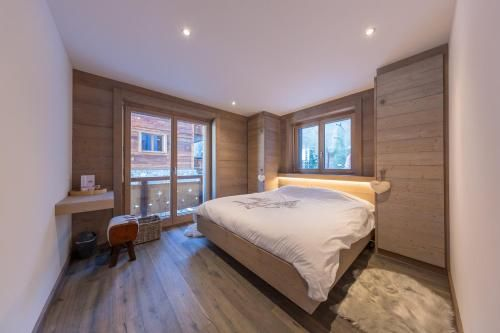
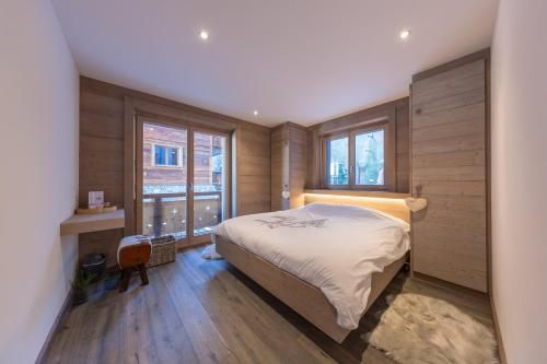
+ potted plant [68,270,97,306]
